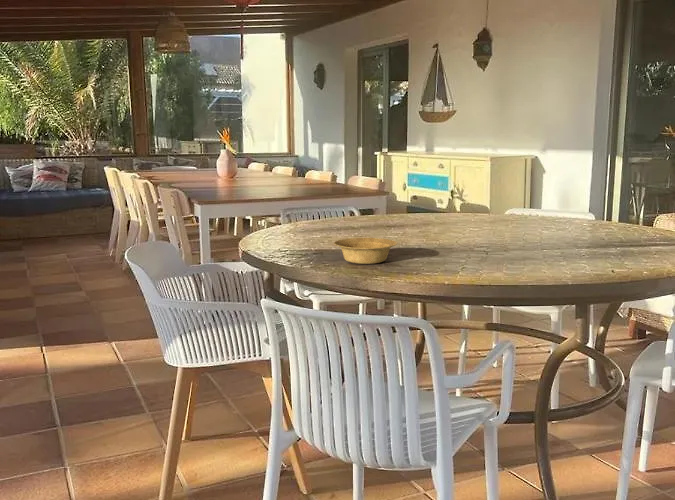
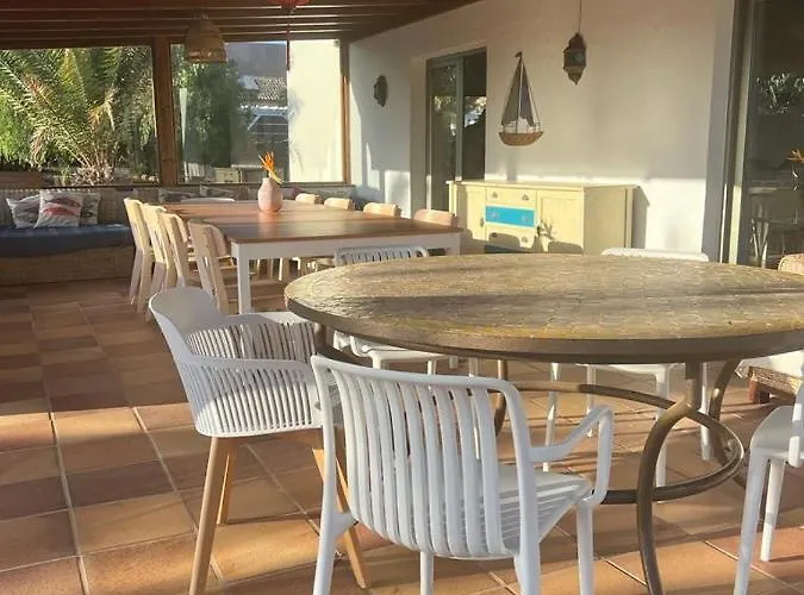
- bowl [333,237,398,265]
